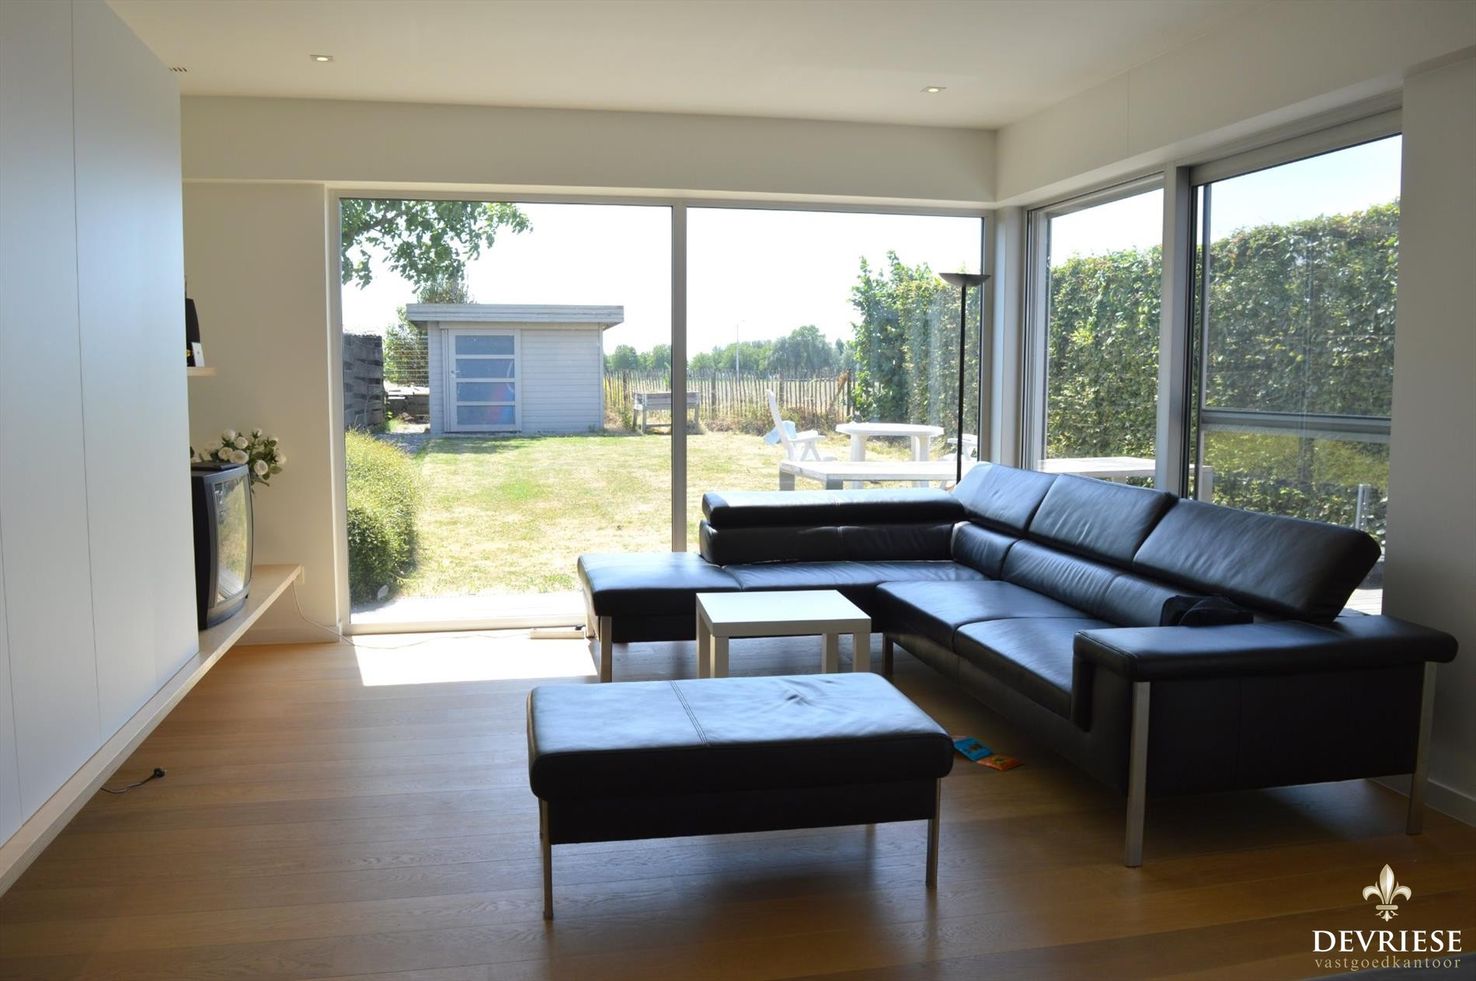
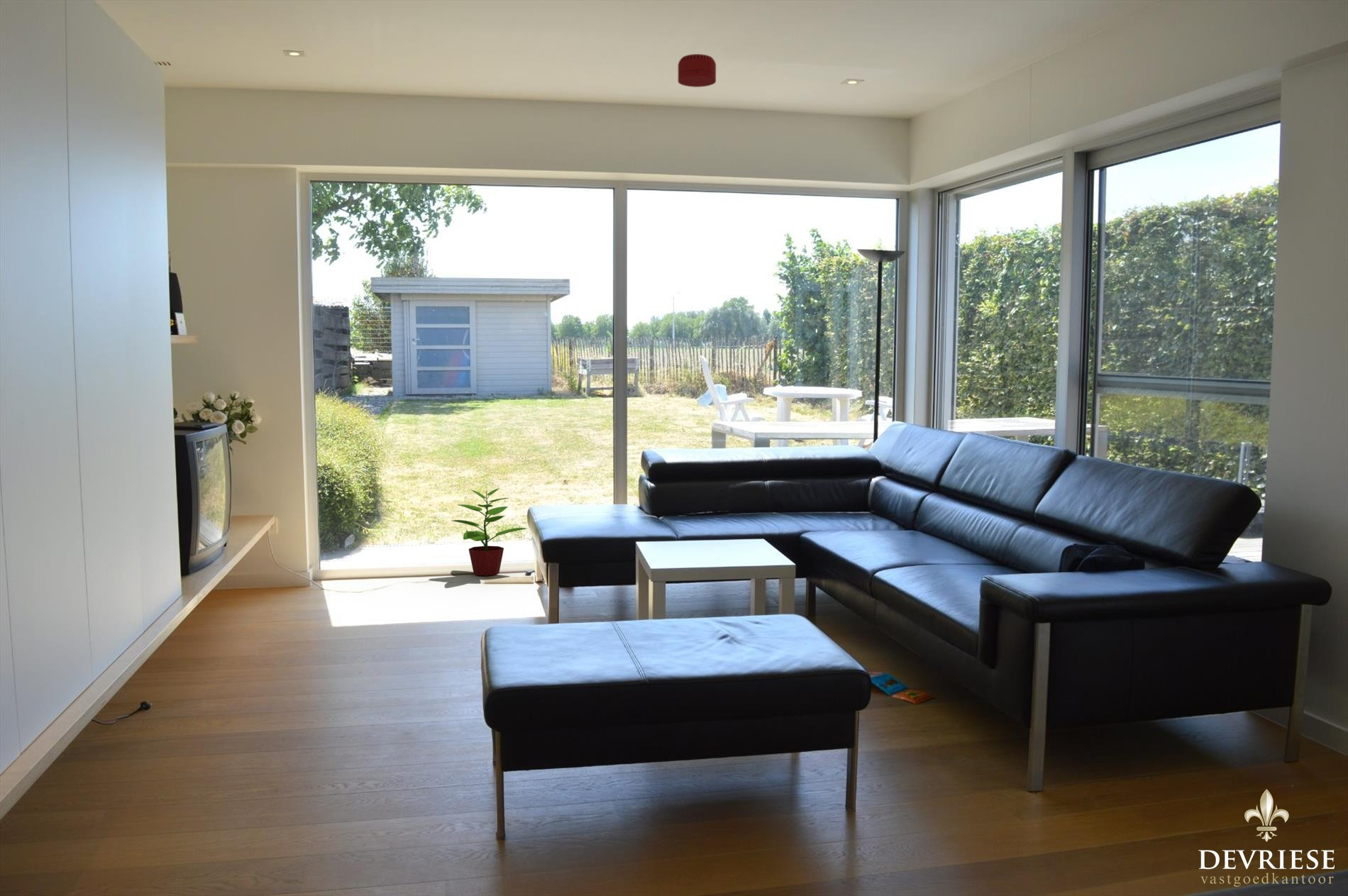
+ potted plant [451,486,527,577]
+ smoke detector [678,53,717,88]
